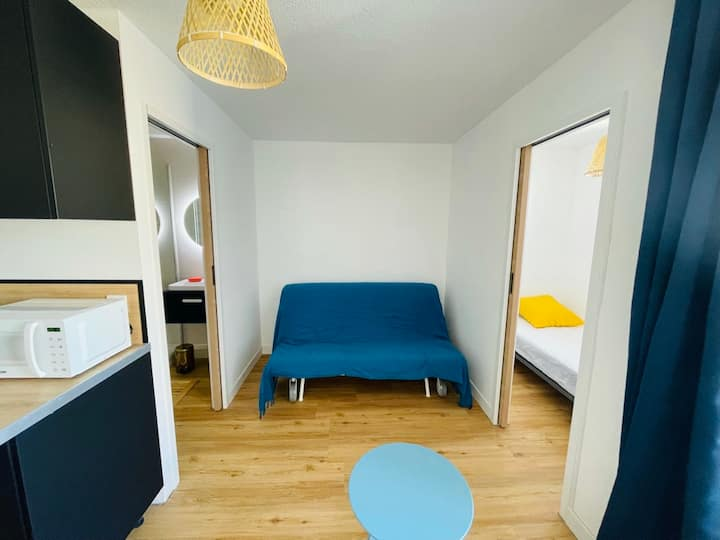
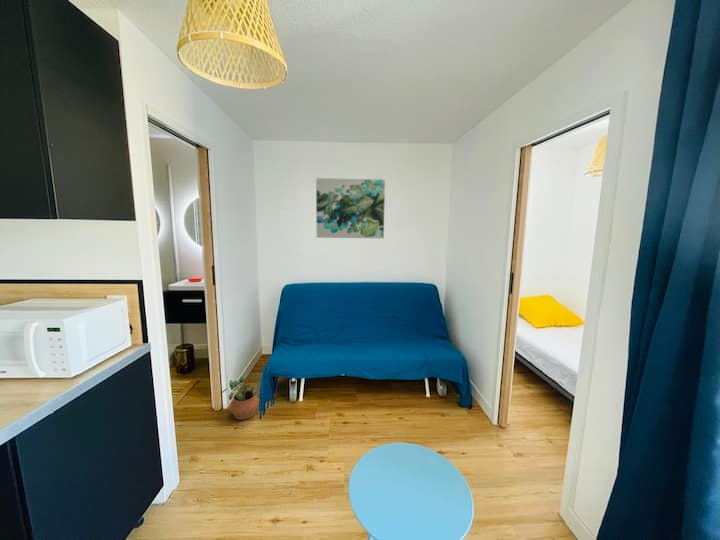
+ potted plant [220,373,260,421]
+ wall art [315,177,386,240]
